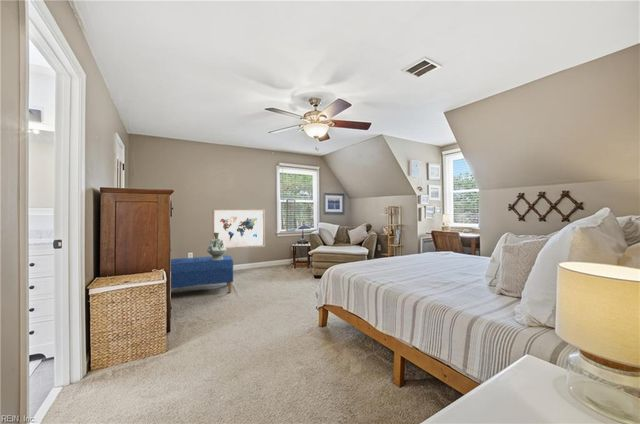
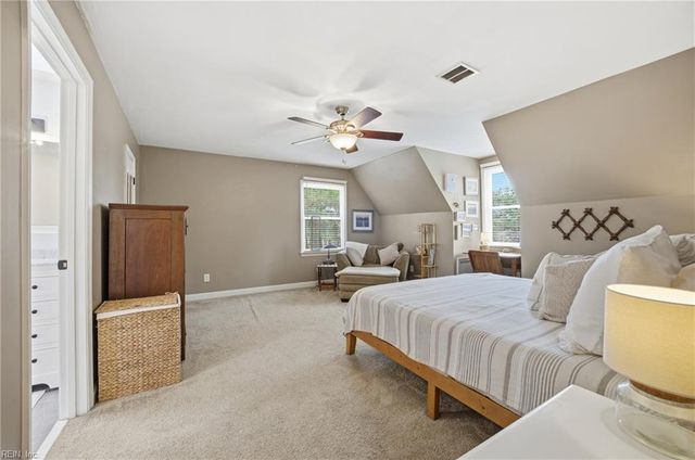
- decorative urn [206,232,227,260]
- bench [170,254,234,293]
- wall art [211,208,266,250]
